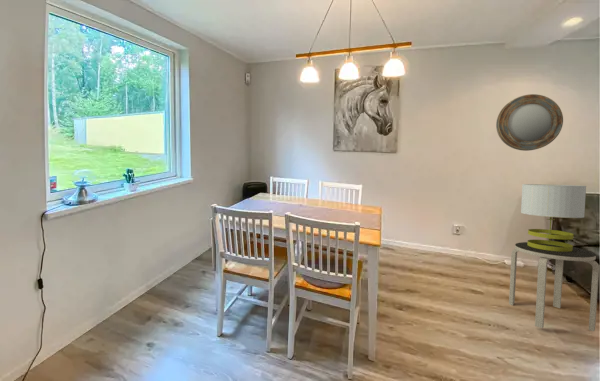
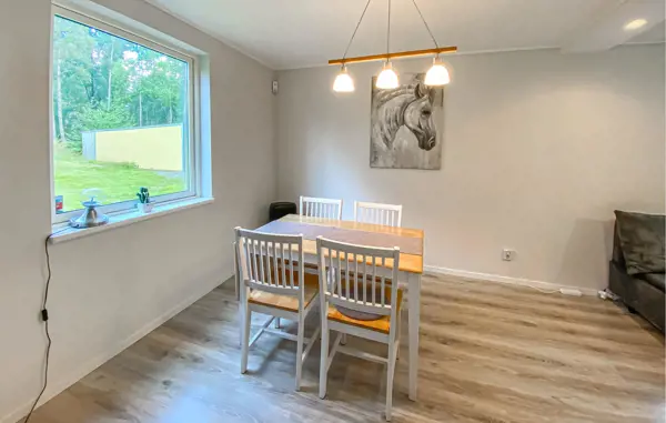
- side table [508,241,600,332]
- table lamp [520,183,587,252]
- home mirror [495,93,564,152]
